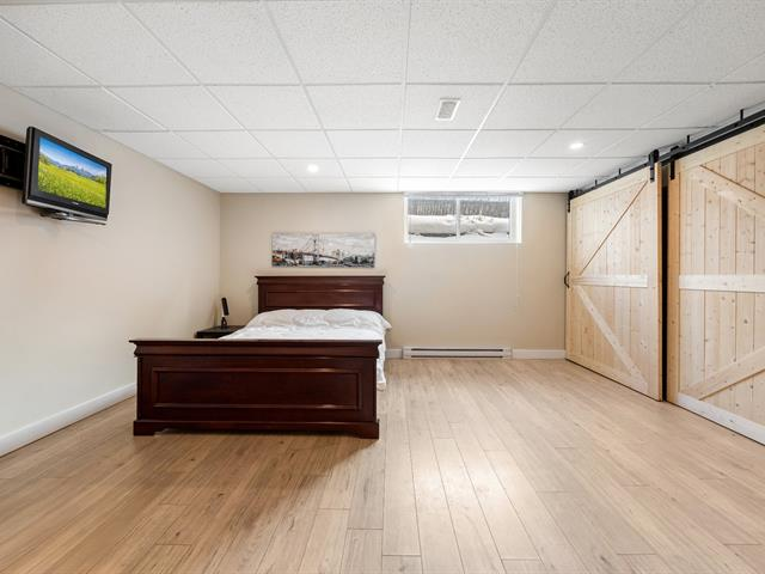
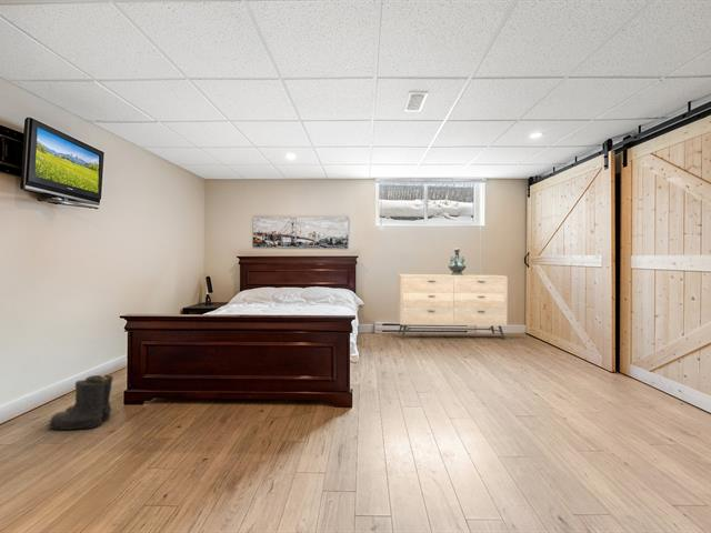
+ boots [46,374,114,431]
+ dresser [397,273,509,341]
+ decorative urn [448,248,468,275]
